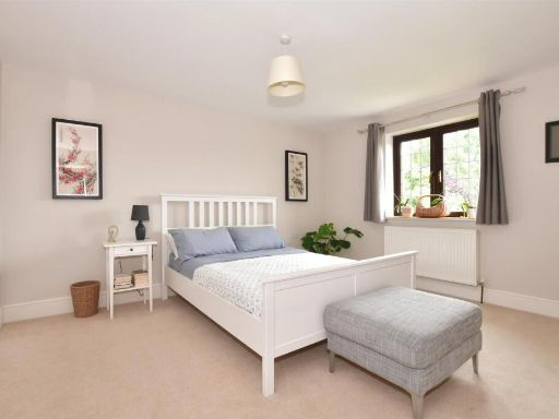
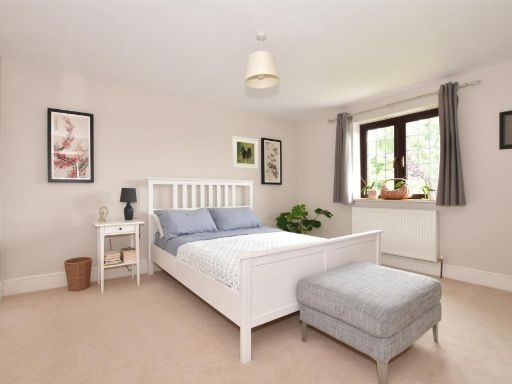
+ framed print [231,135,259,170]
